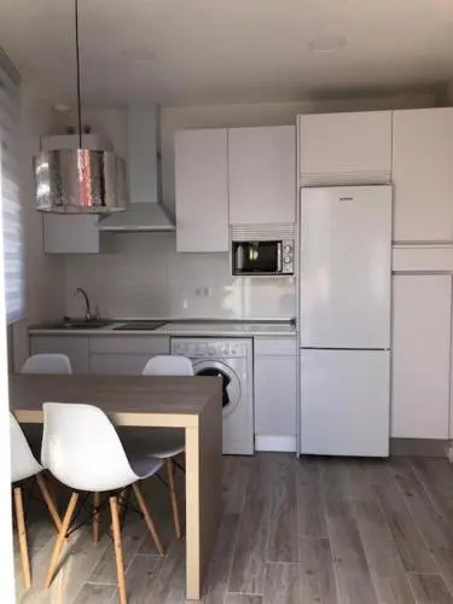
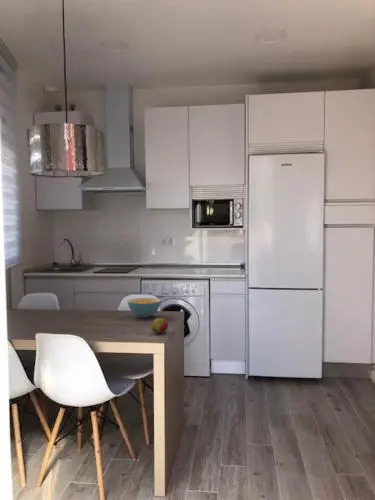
+ fruit [150,317,169,335]
+ cereal bowl [127,297,162,319]
